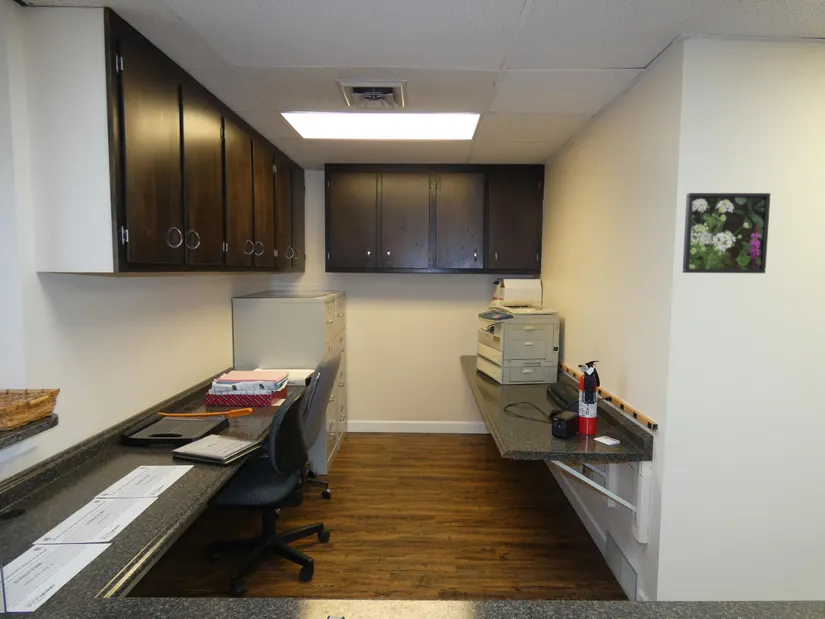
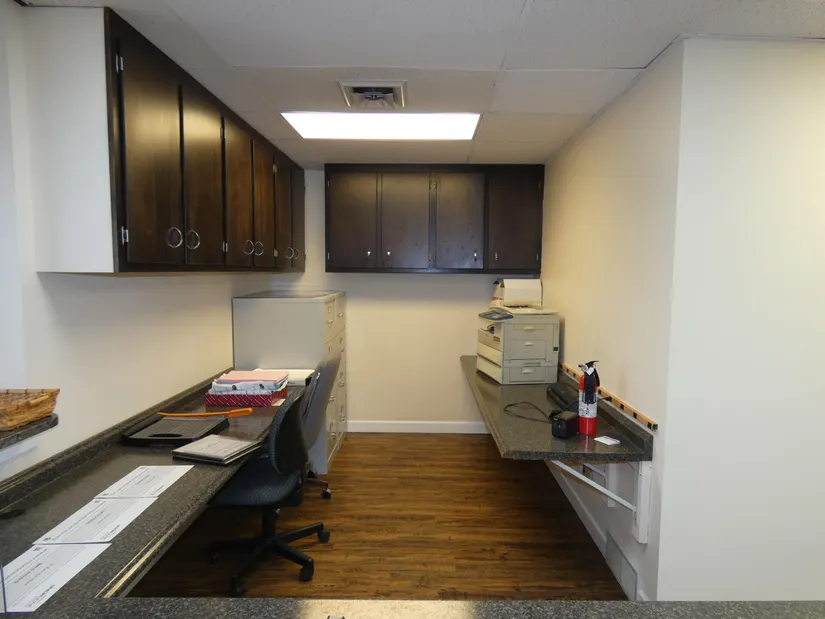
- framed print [682,192,771,274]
